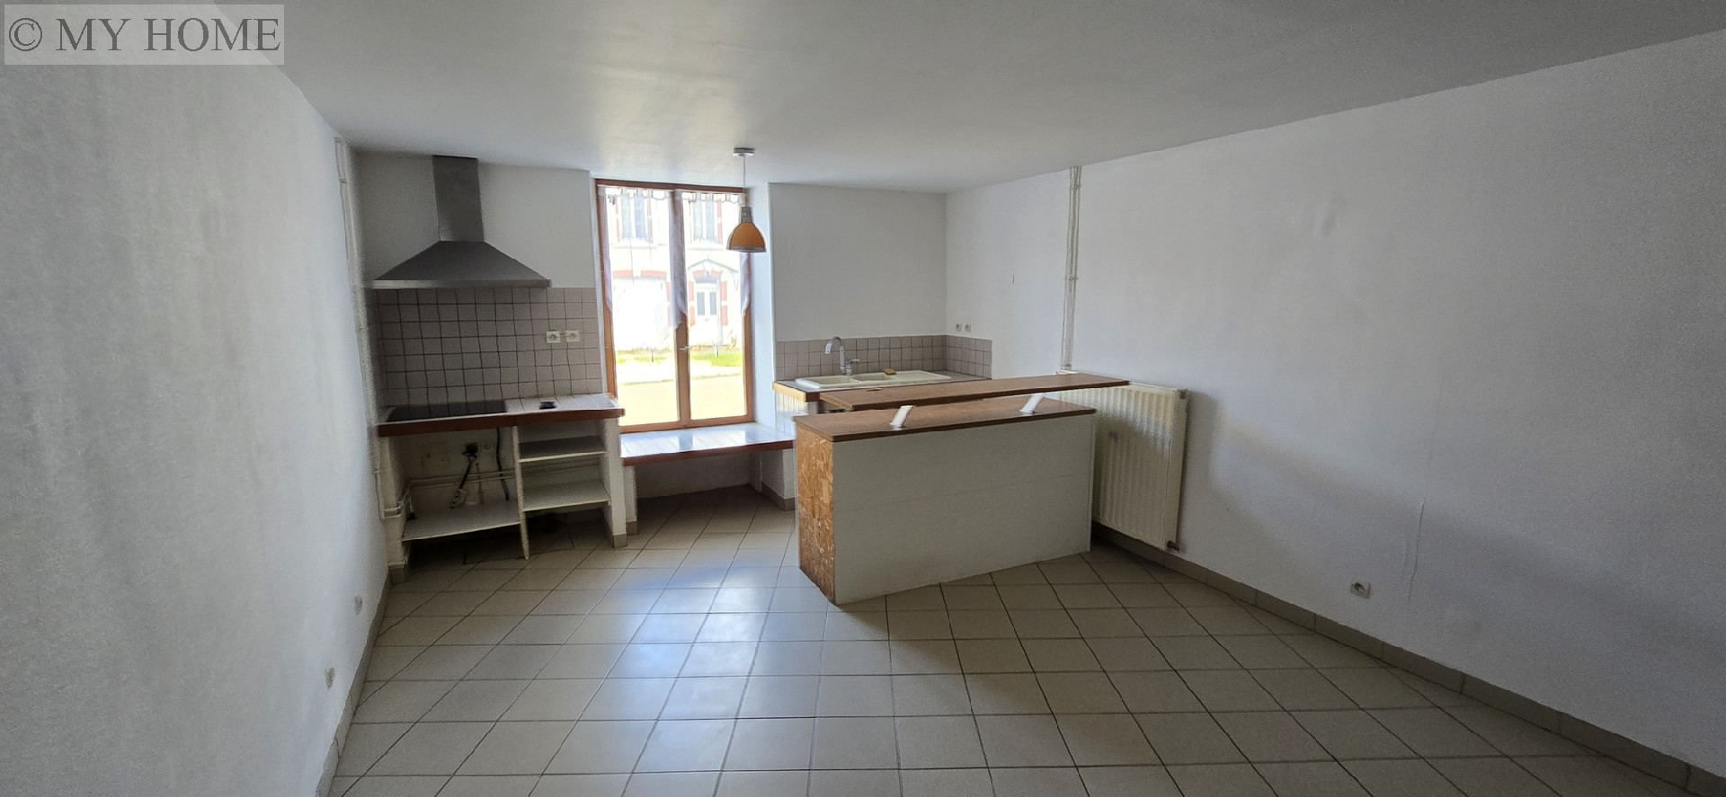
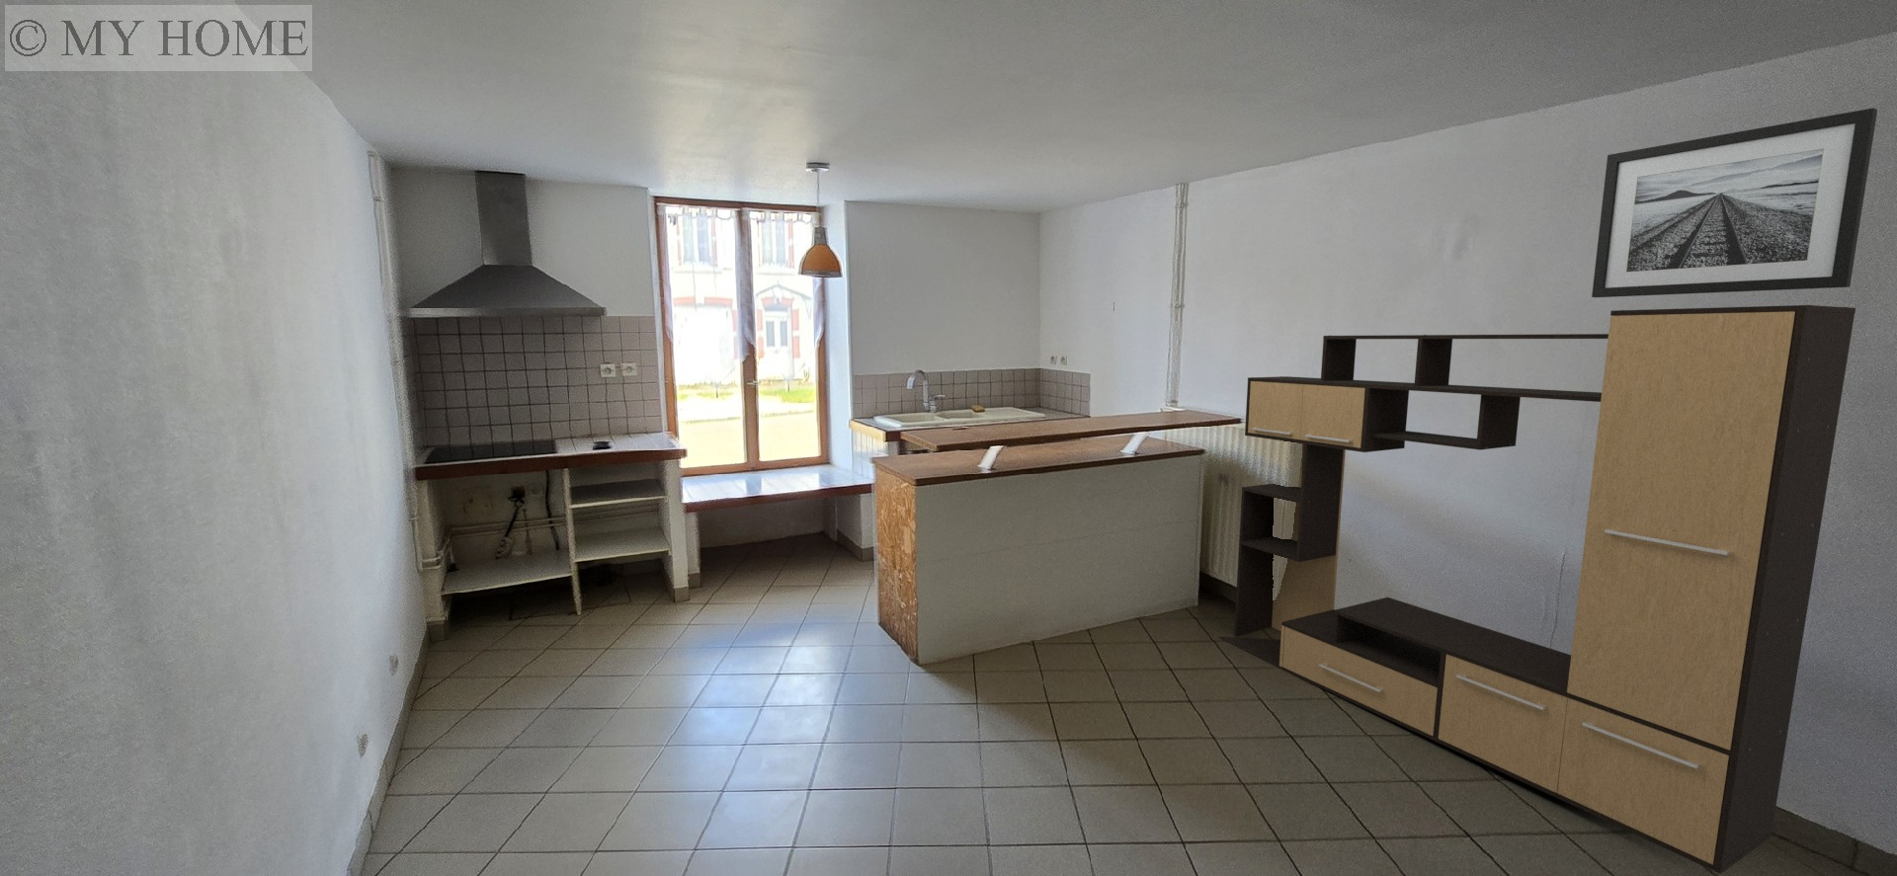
+ wall art [1591,106,1878,299]
+ media console [1217,304,1857,875]
